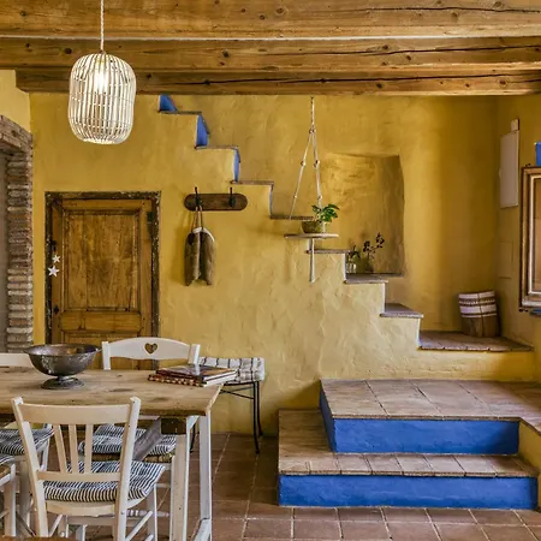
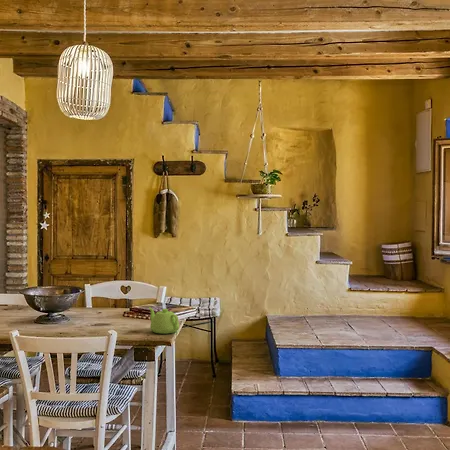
+ teapot [148,306,180,335]
